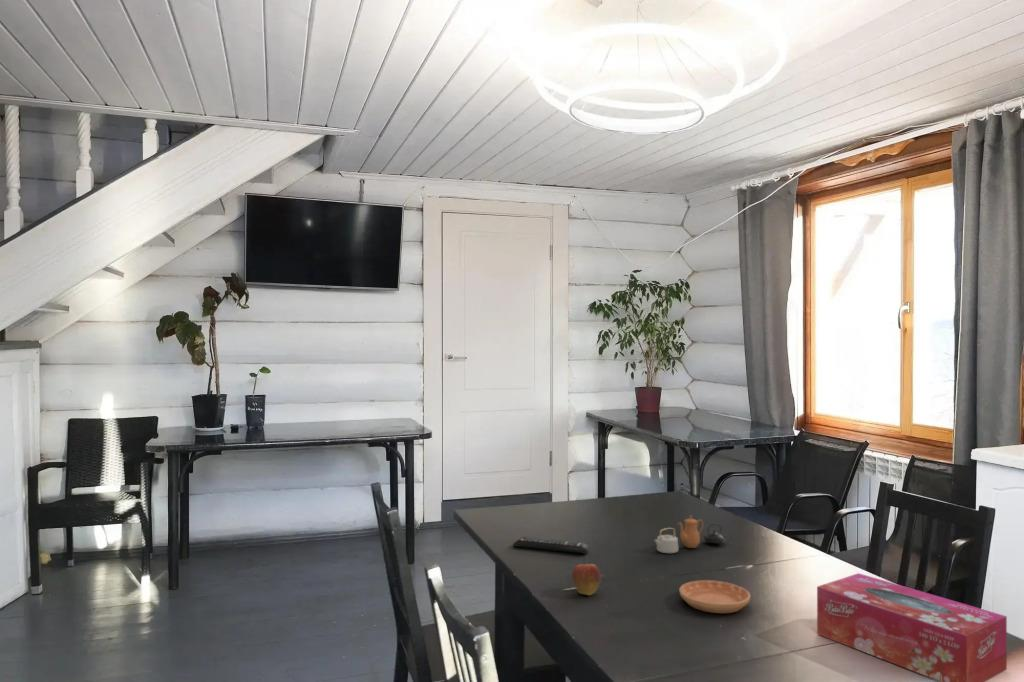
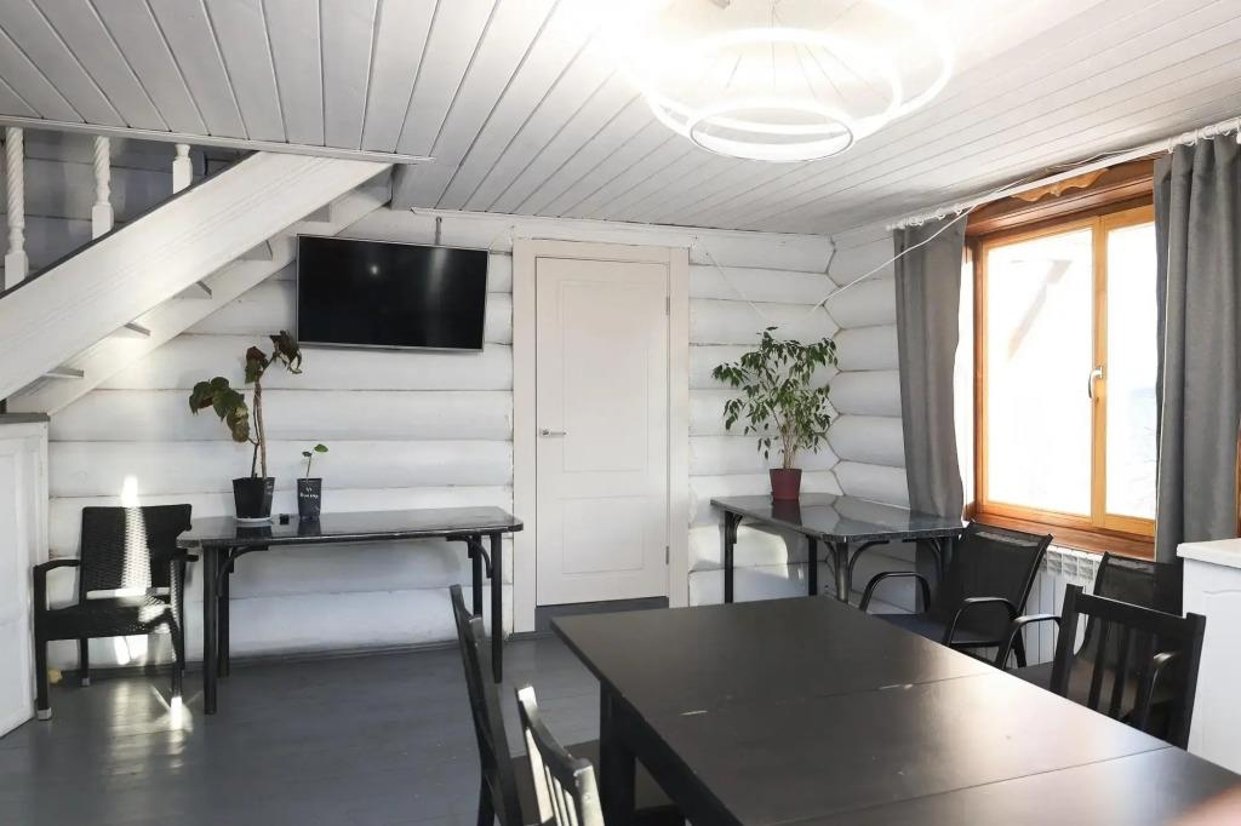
- remote control [512,535,589,555]
- tissue box [816,572,1008,682]
- saucer [678,579,751,614]
- teapot [653,515,726,554]
- fruit [571,557,602,596]
